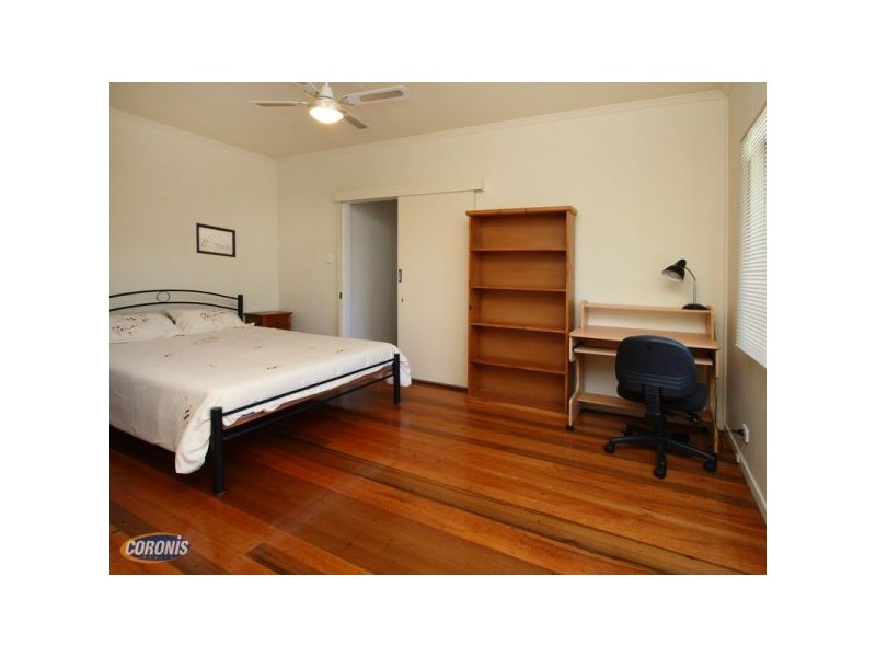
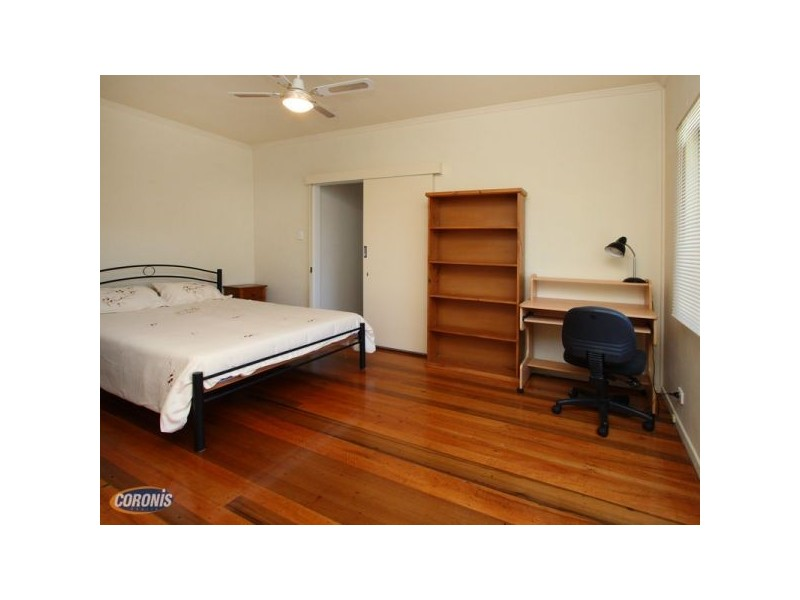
- wall art [195,222,237,258]
